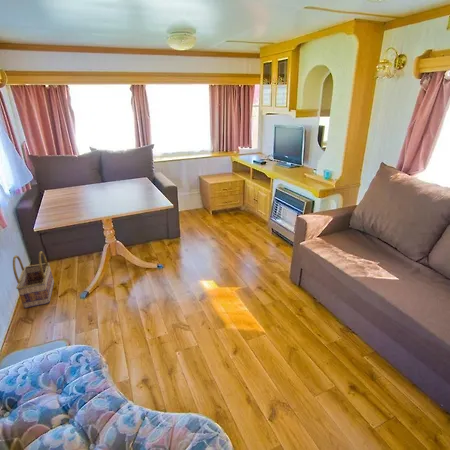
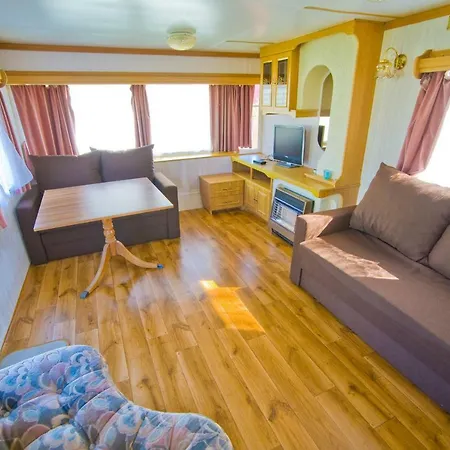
- basket [12,250,55,309]
